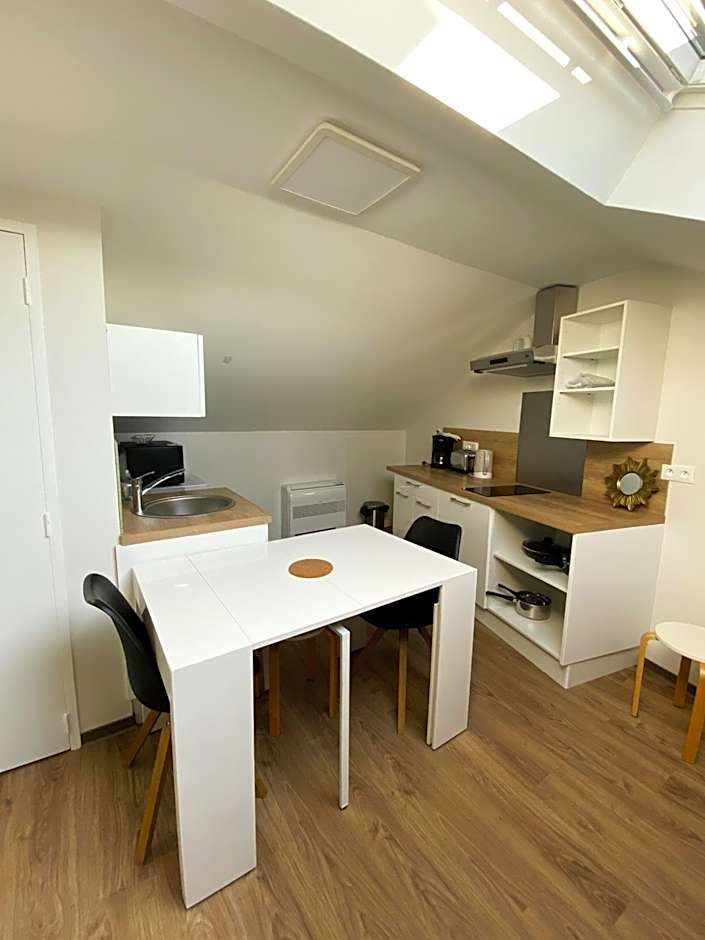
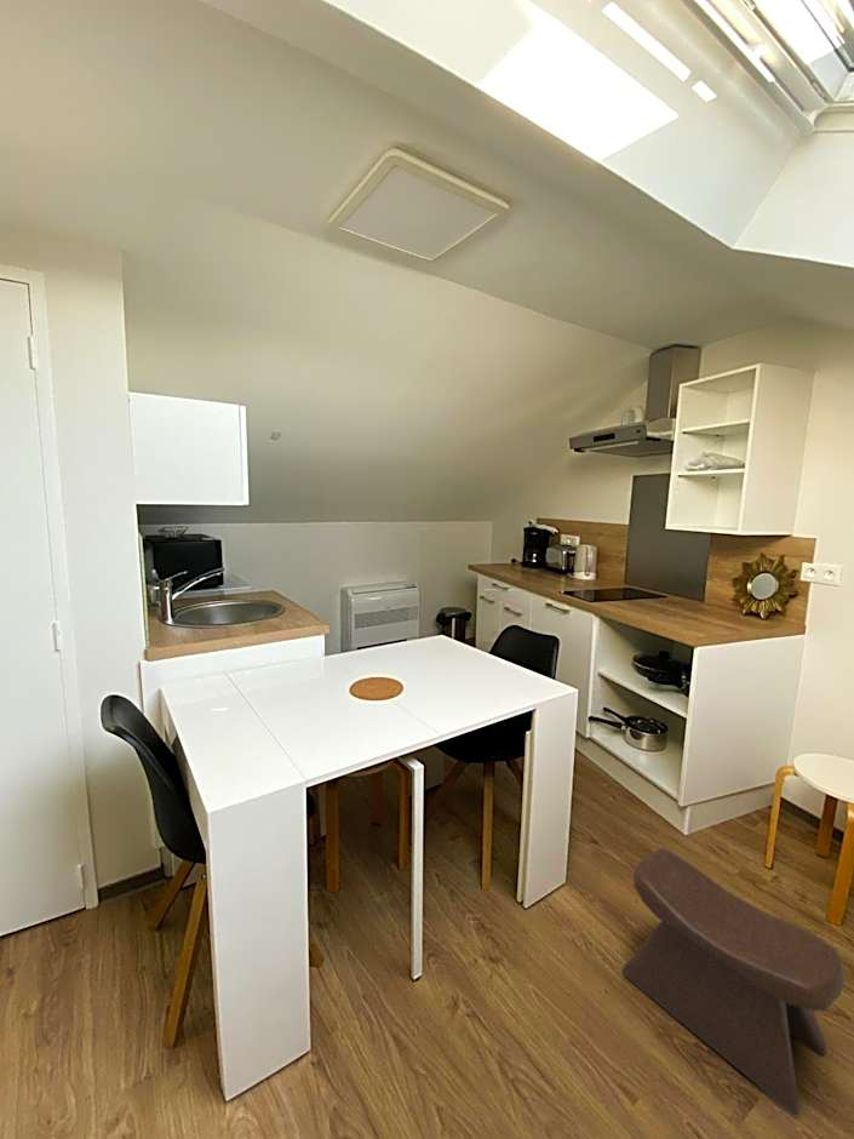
+ stool [620,847,846,1117]
